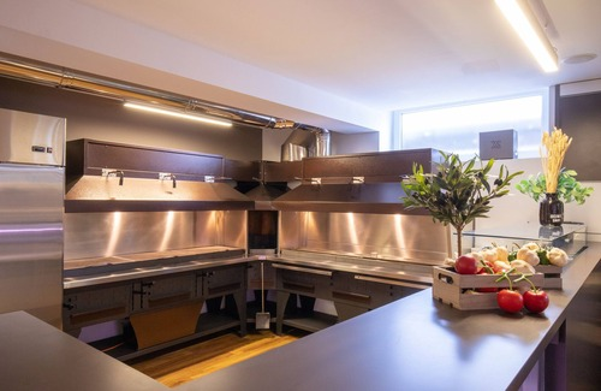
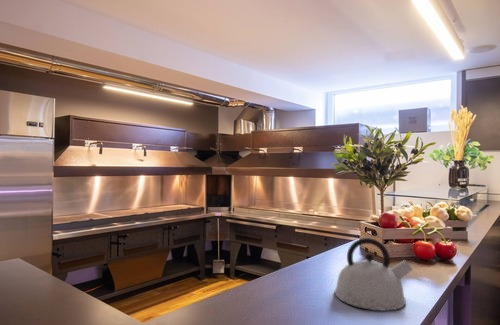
+ kettle [334,237,414,312]
